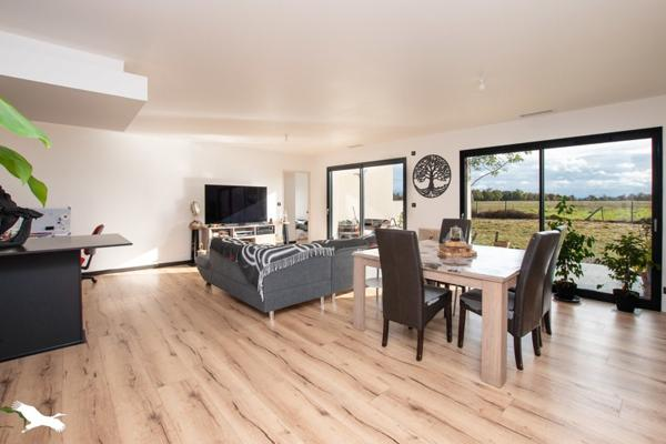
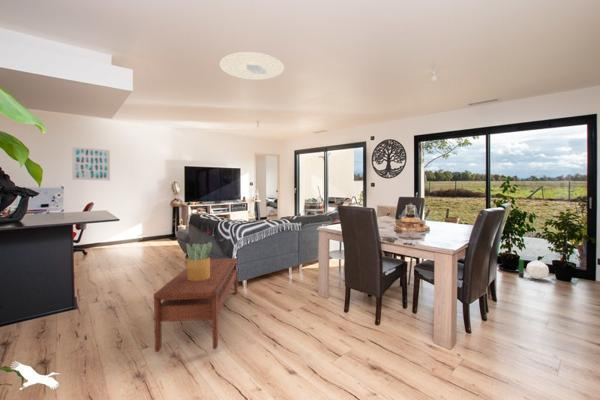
+ ceiling light [219,51,285,81]
+ potted plant [185,241,213,281]
+ wall art [71,146,111,182]
+ coffee table [153,257,239,353]
+ plant pot [518,258,550,280]
